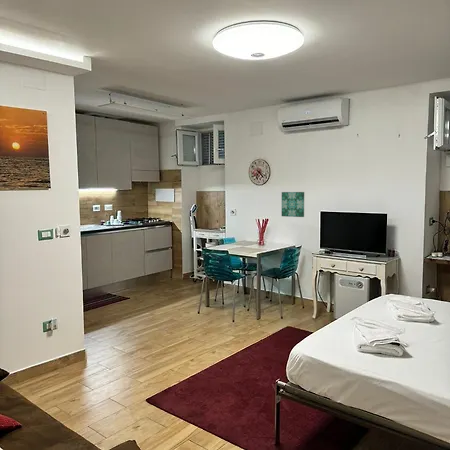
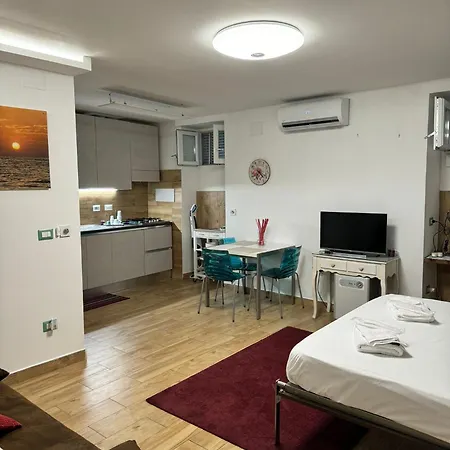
- wall art [281,191,305,218]
